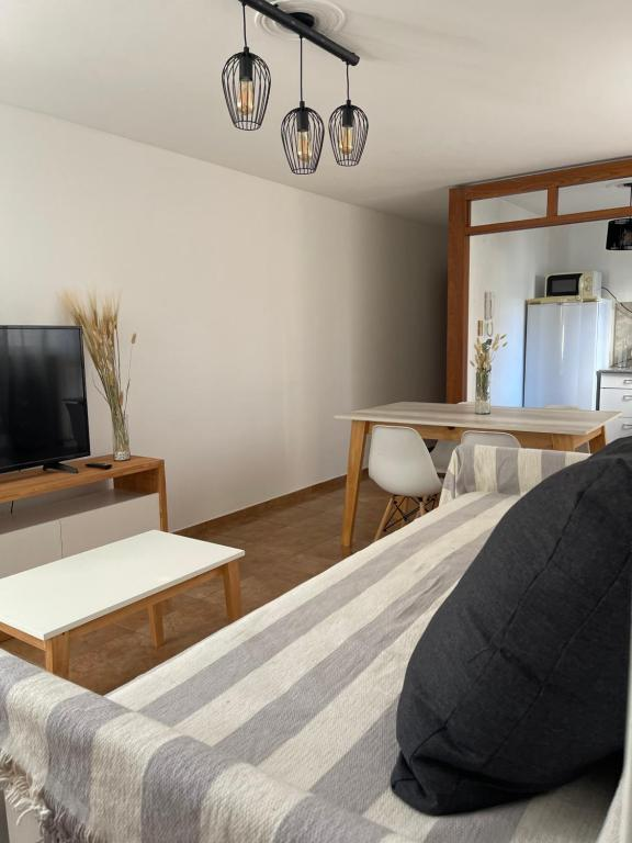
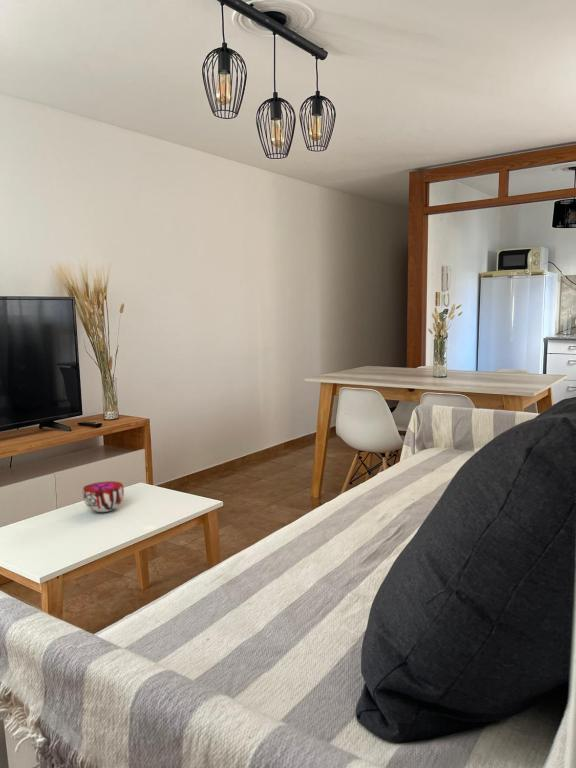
+ decorative bowl [82,480,125,513]
